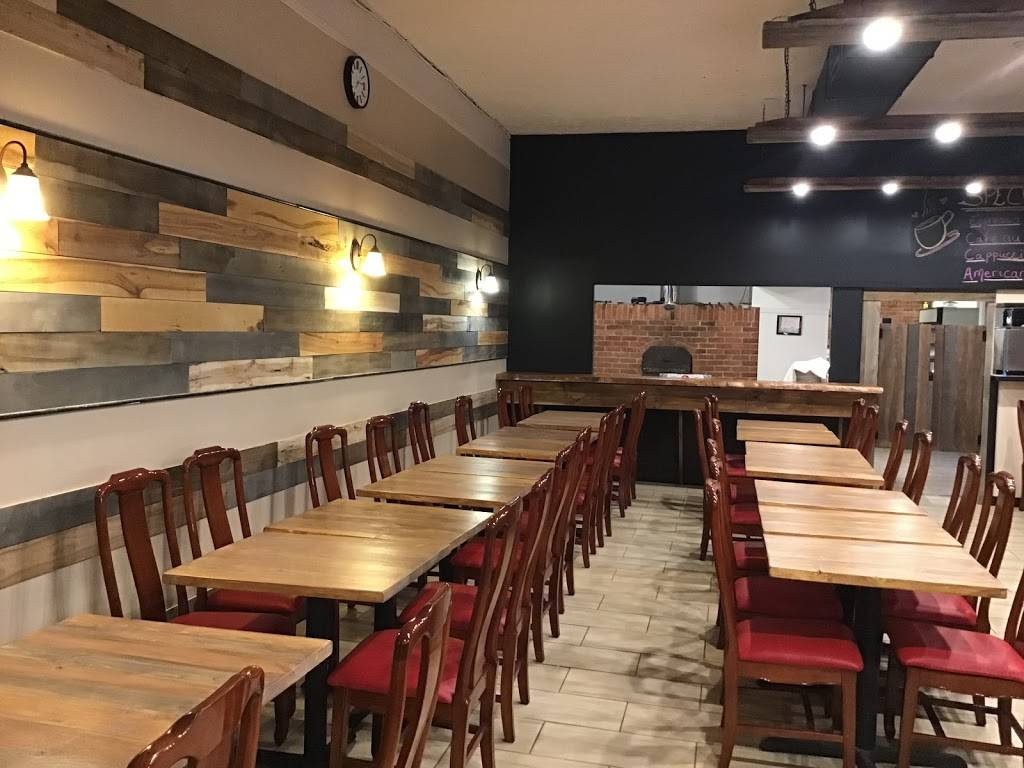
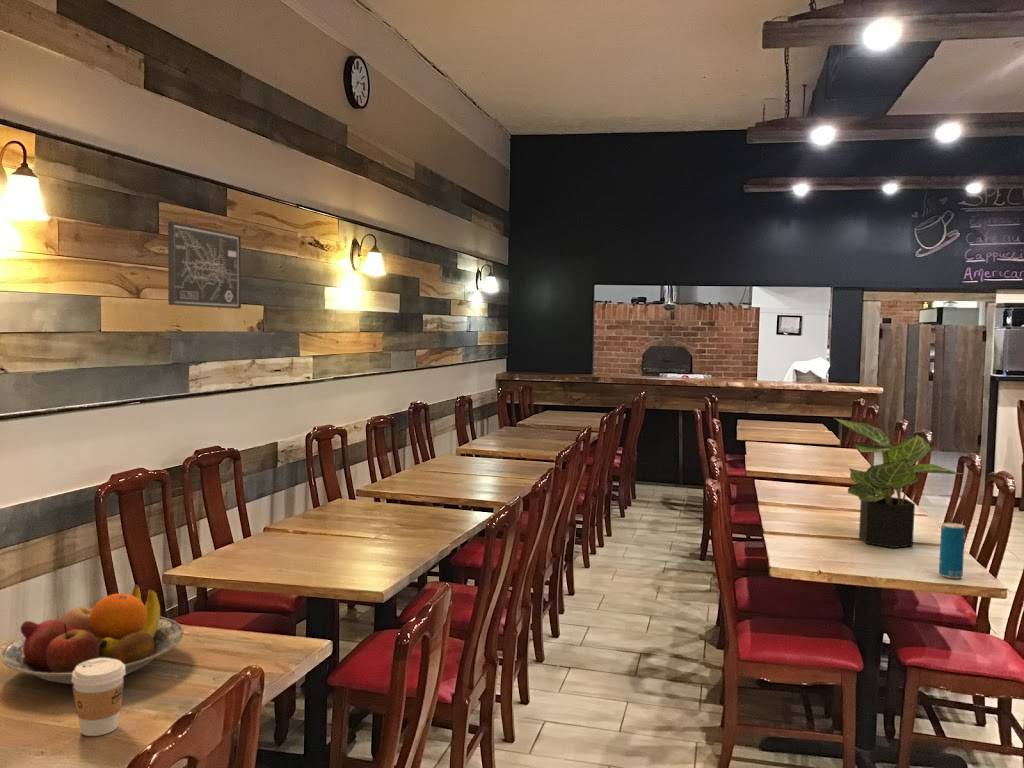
+ coffee cup [72,658,126,737]
+ fruit bowl [0,584,185,686]
+ potted plant [832,416,965,549]
+ wall art [167,220,242,310]
+ beverage can [938,522,966,580]
